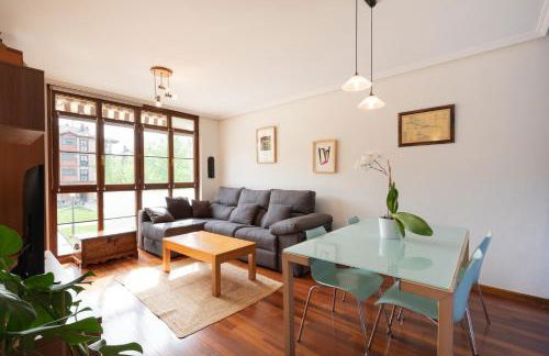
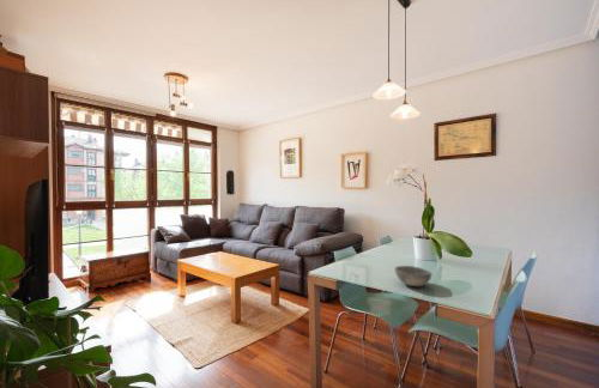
+ bowl [393,265,432,287]
